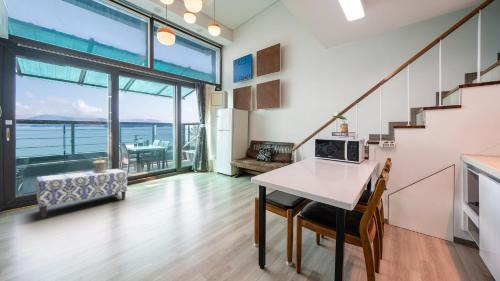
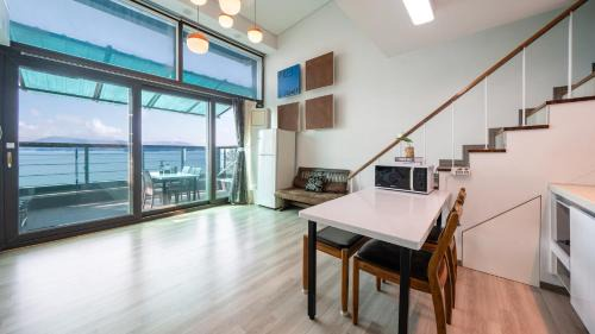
- bench [35,168,128,218]
- beer mug [93,154,112,173]
